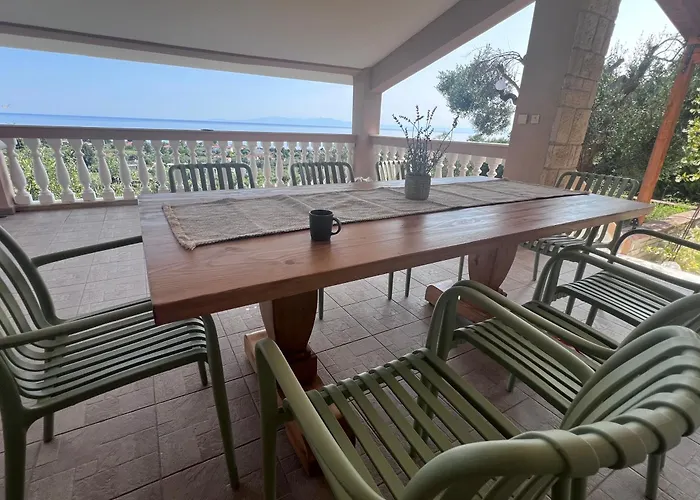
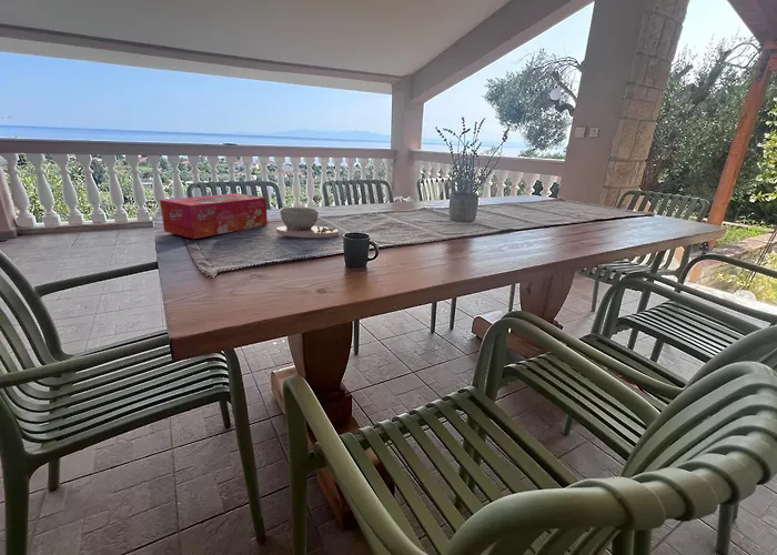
+ bowl [275,206,340,239]
+ tissue box [159,192,269,240]
